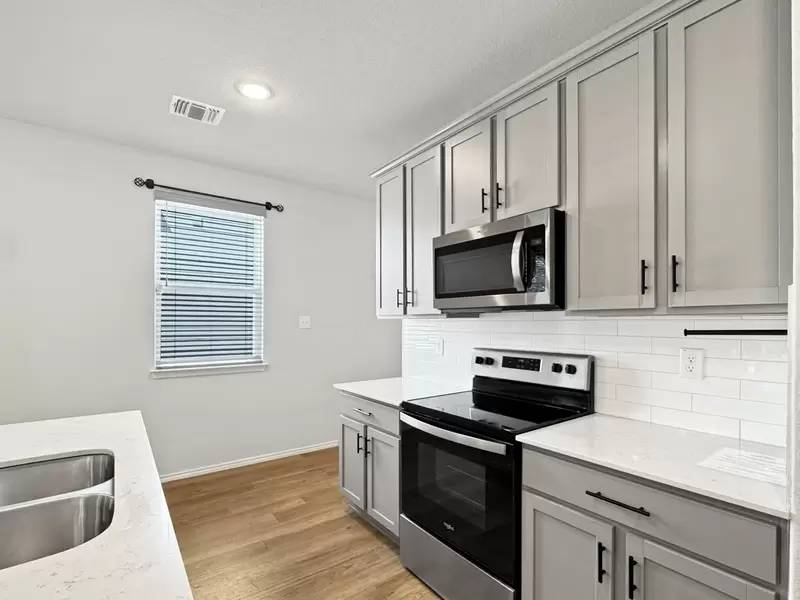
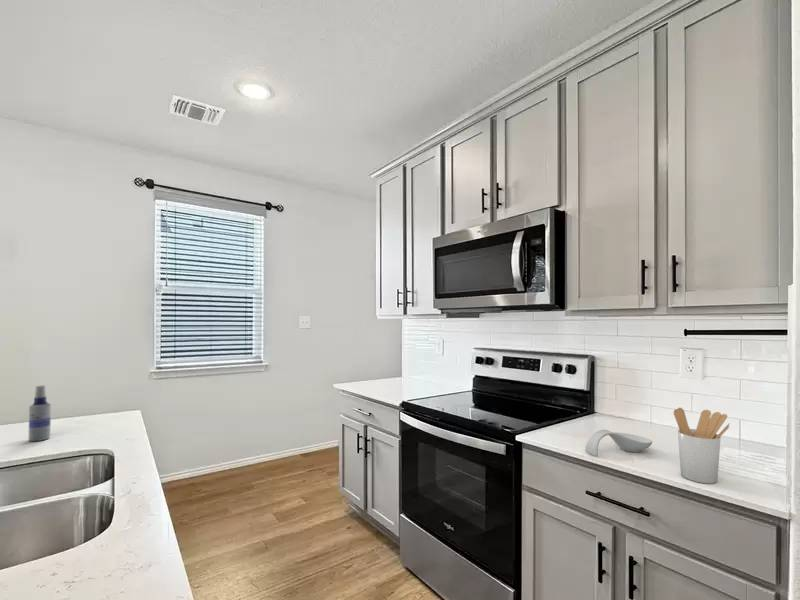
+ utensil holder [673,407,731,485]
+ spoon rest [584,429,653,457]
+ spray bottle [28,385,52,442]
